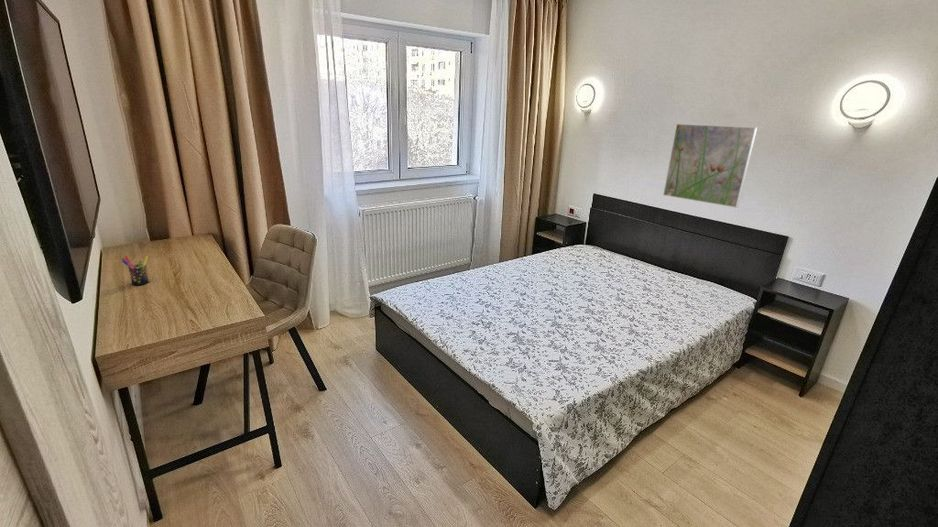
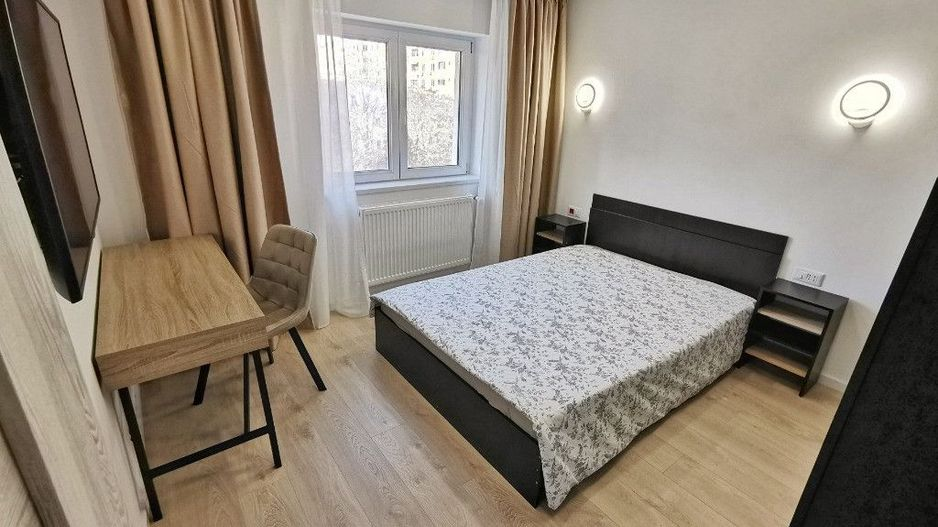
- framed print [662,123,759,209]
- pen holder [121,255,150,286]
